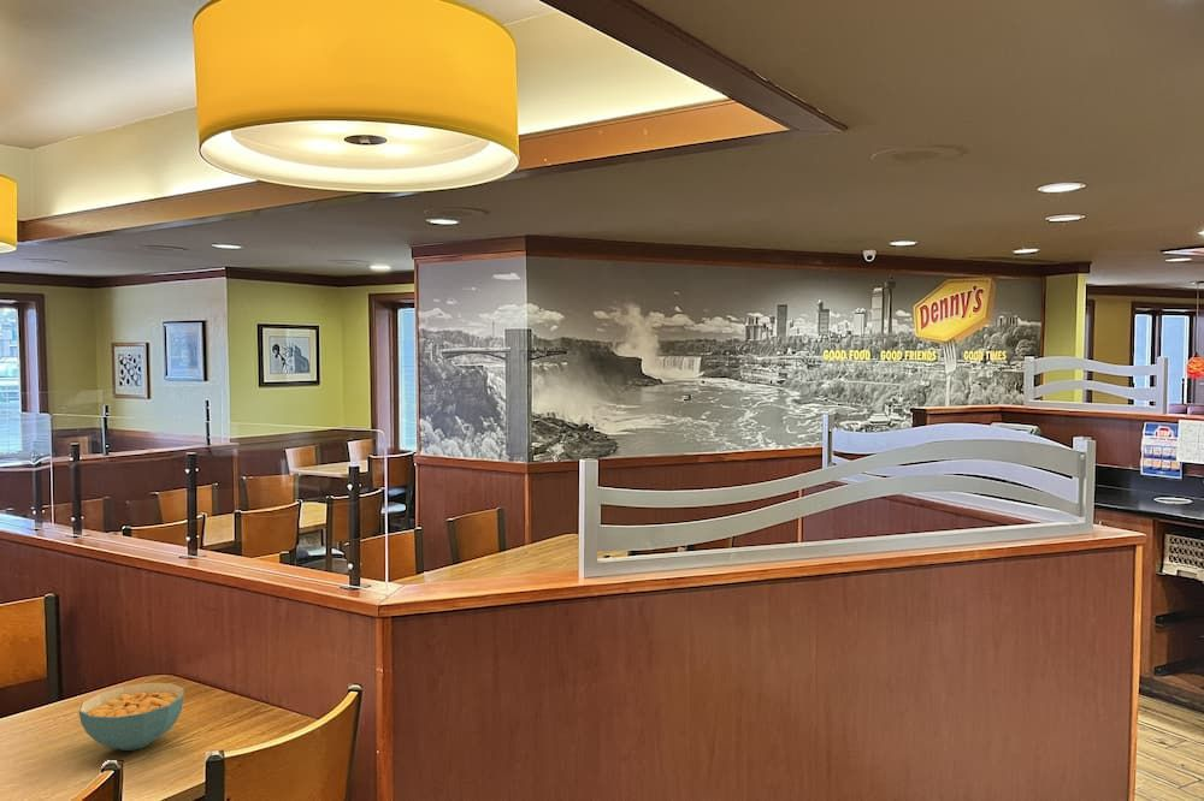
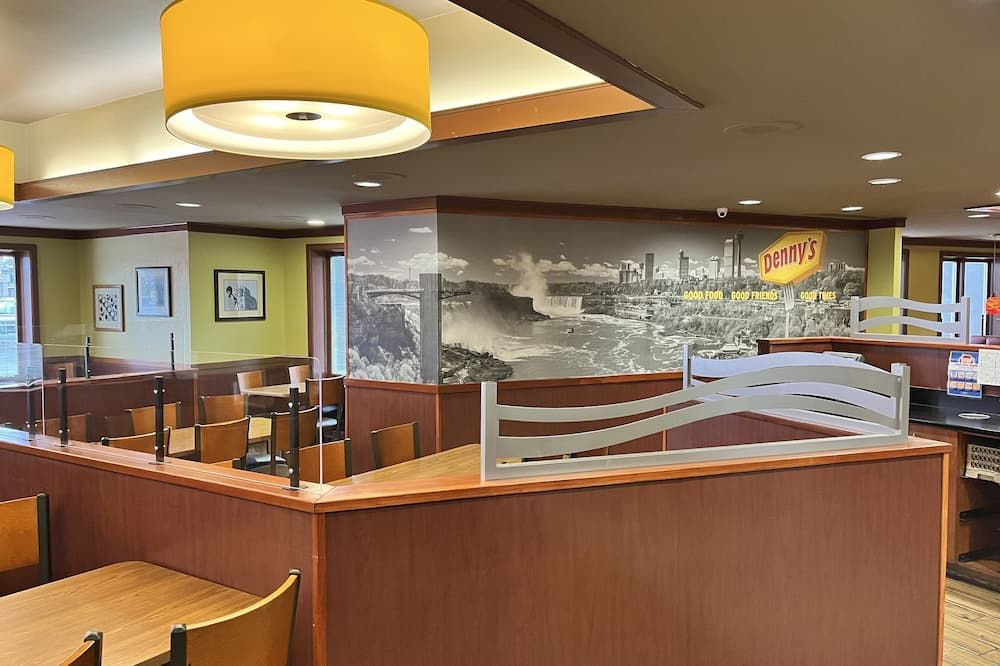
- cereal bowl [78,682,185,752]
